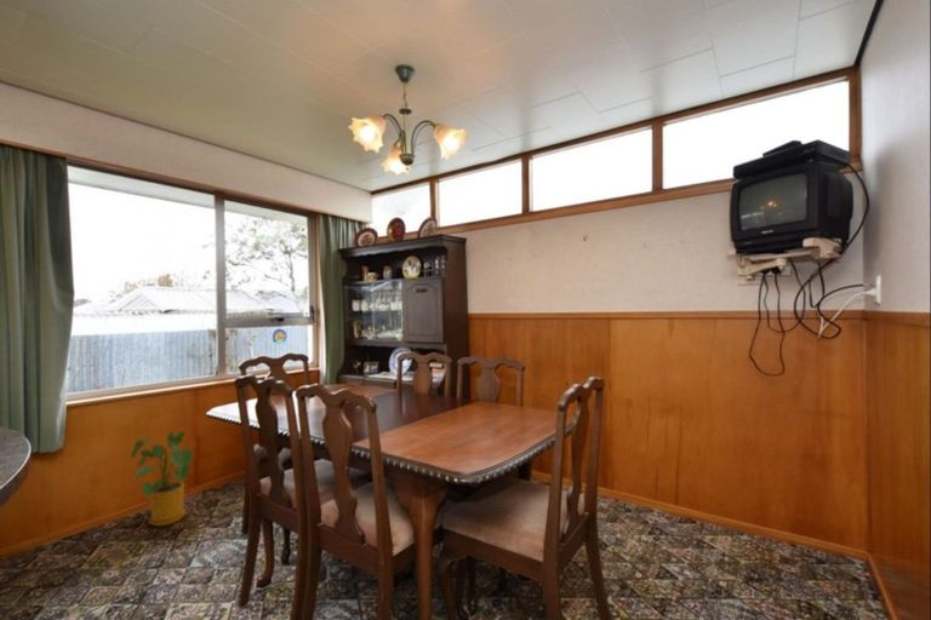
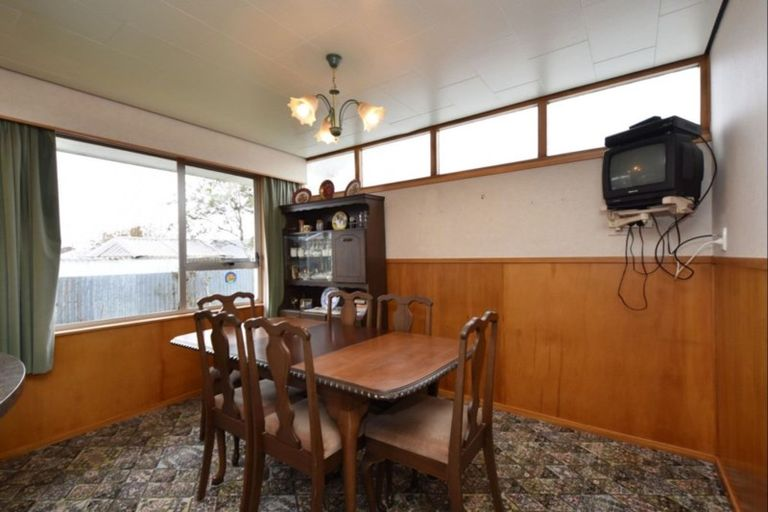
- house plant [128,430,195,527]
